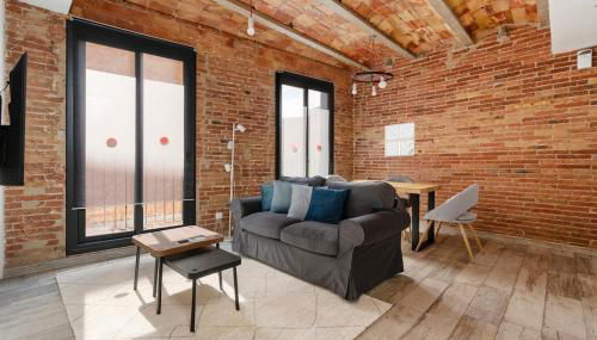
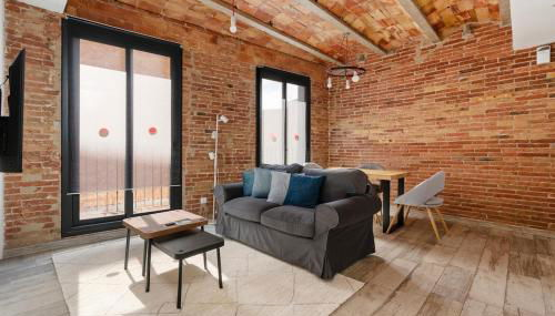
- wall art [383,122,416,157]
